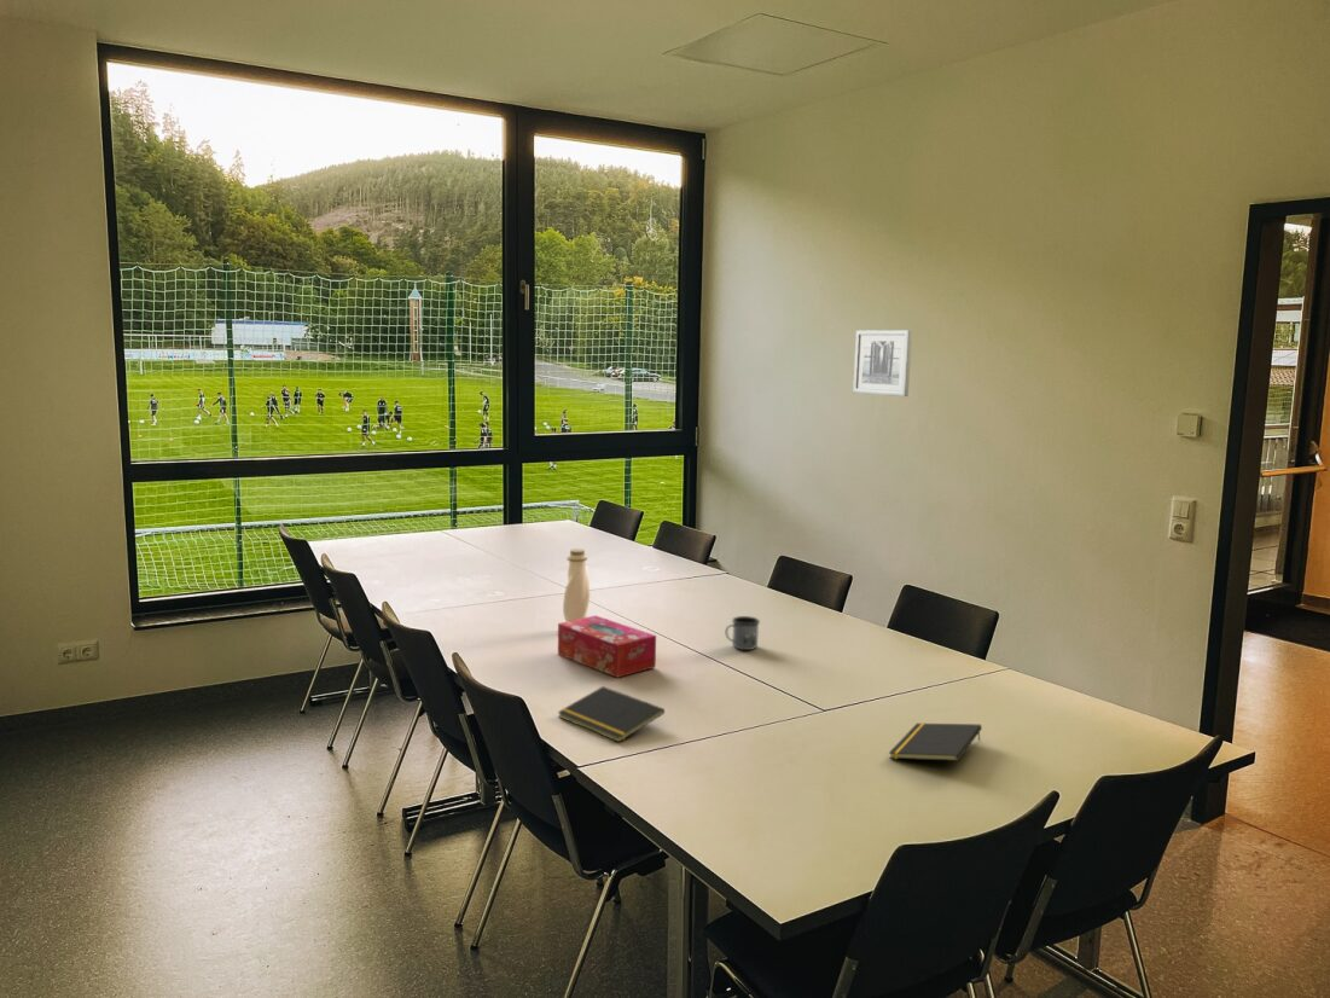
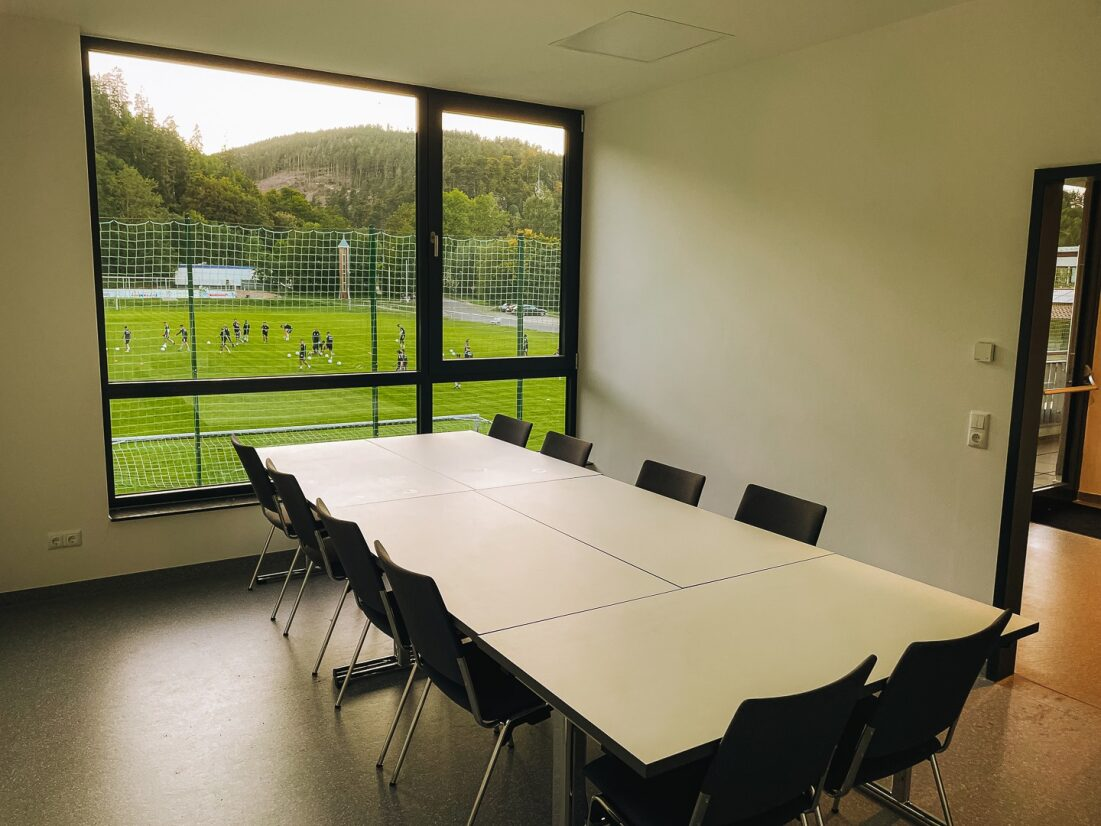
- water bottle [562,547,591,622]
- notepad [557,685,666,743]
- wall art [852,329,913,398]
- mug [724,615,761,651]
- tissue box [557,615,657,679]
- notepad [888,721,983,762]
